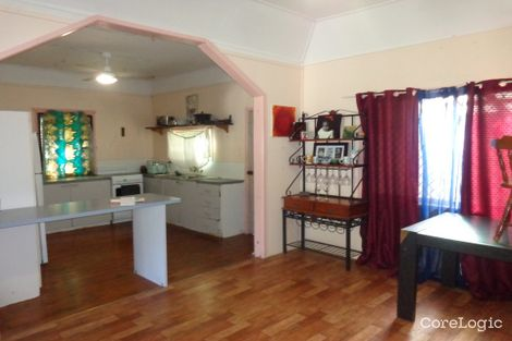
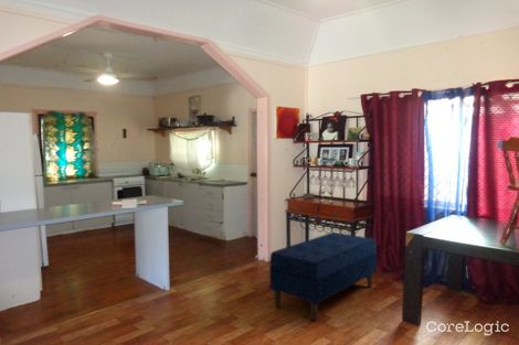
+ bench [268,231,378,322]
